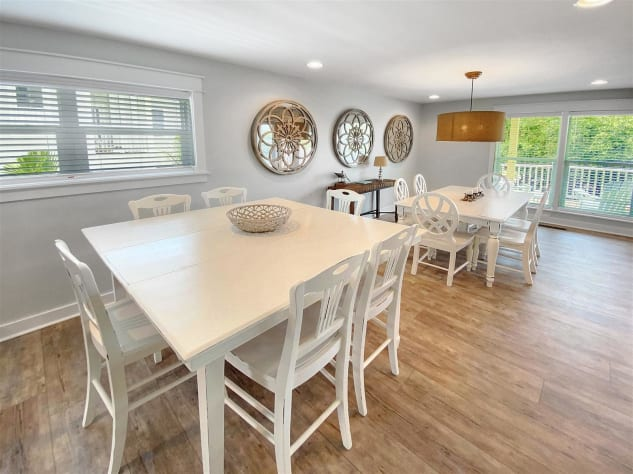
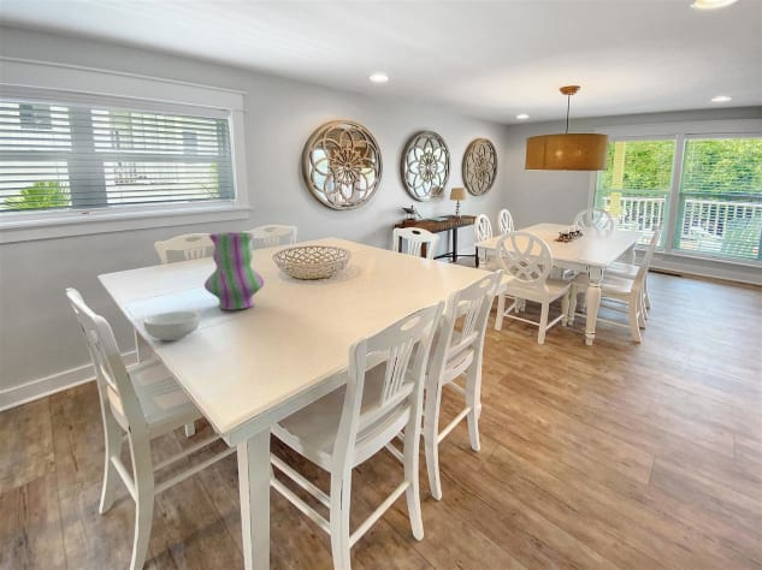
+ cereal bowl [142,310,200,342]
+ vase [203,232,265,310]
